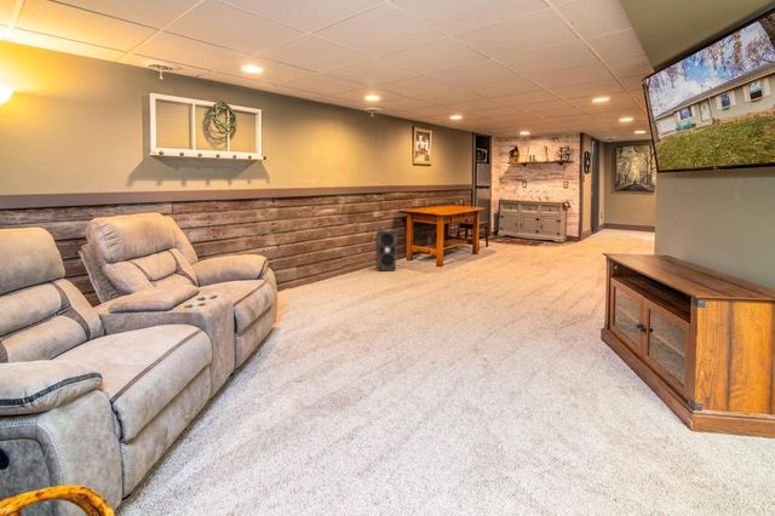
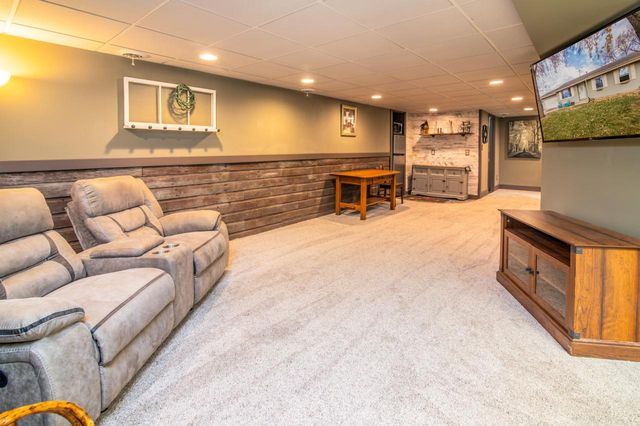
- stereo [374,229,397,271]
